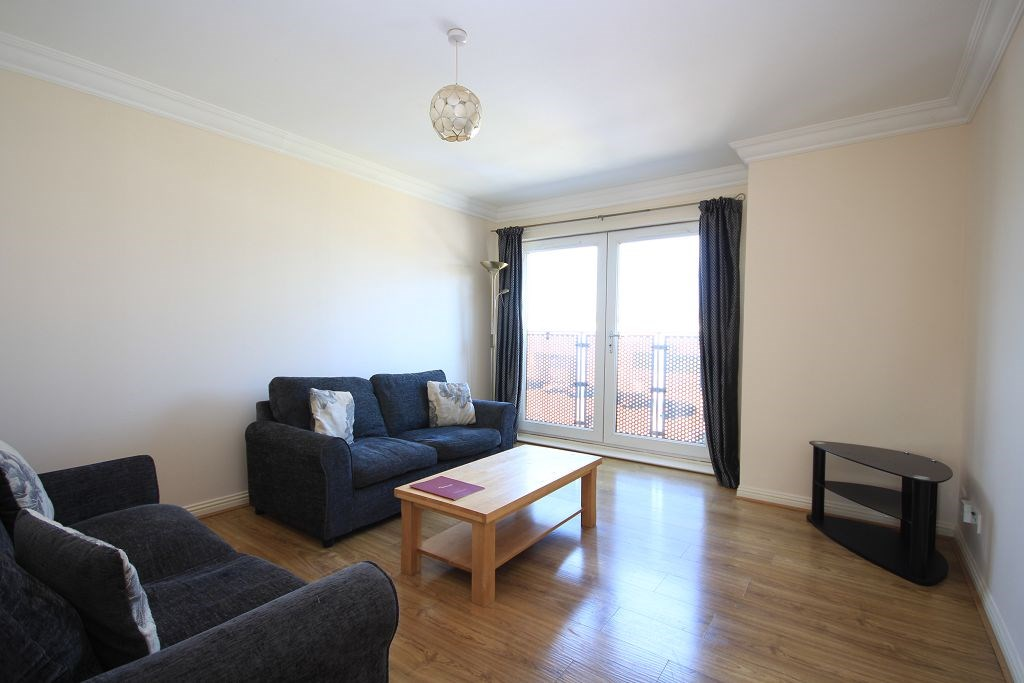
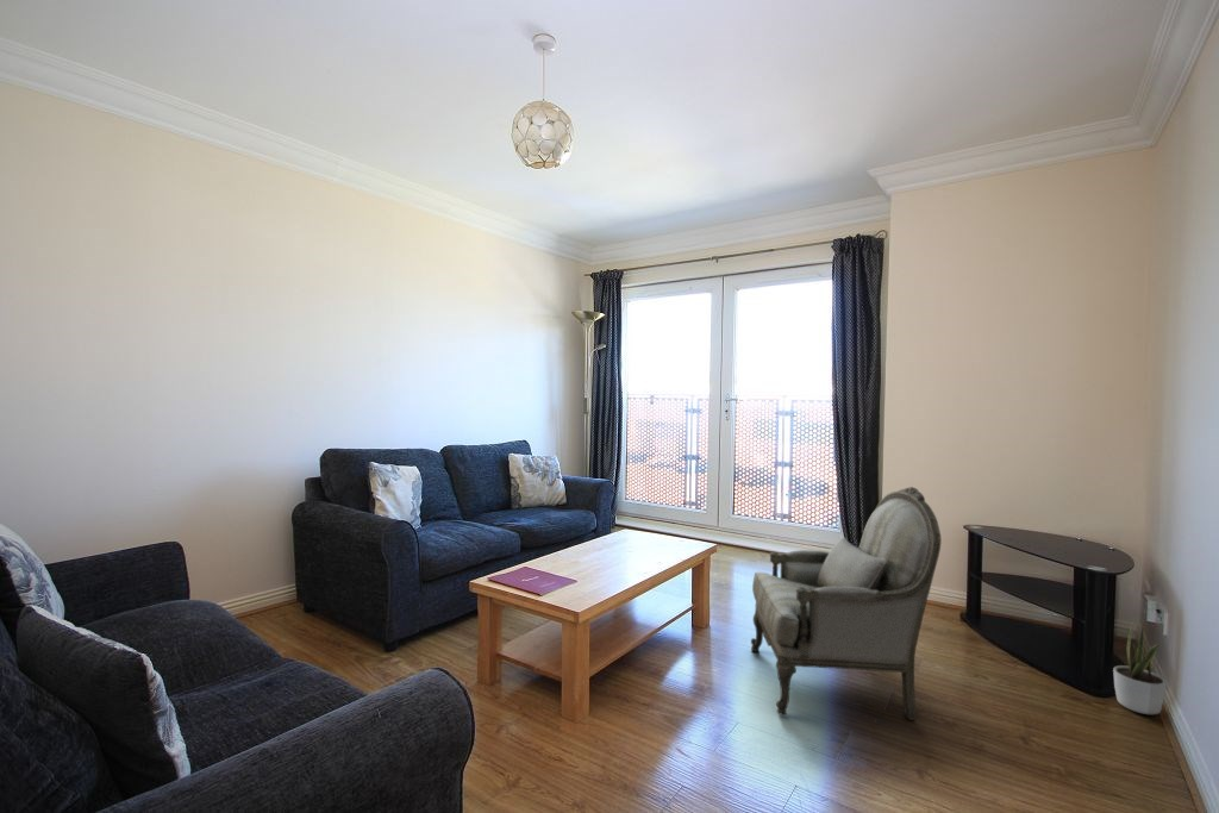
+ potted plant [1112,620,1167,715]
+ armchair [750,486,943,721]
